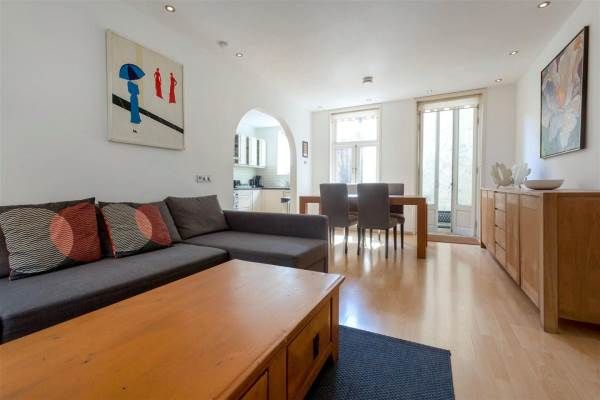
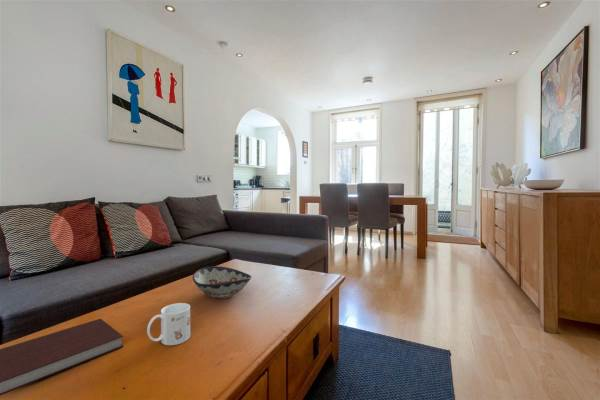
+ decorative bowl [192,265,253,299]
+ notebook [0,317,124,396]
+ mug [146,302,191,346]
